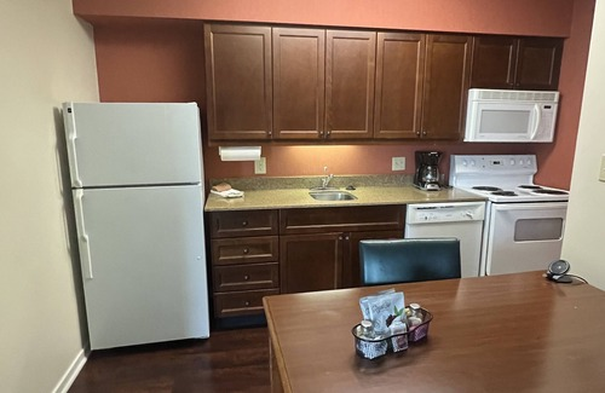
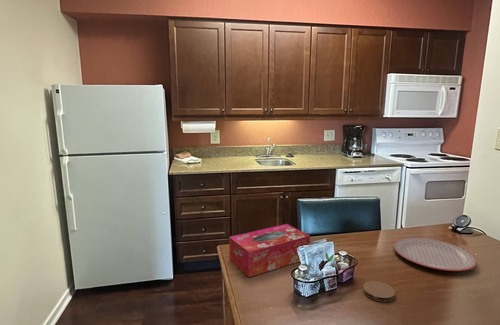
+ plate [393,237,478,272]
+ coaster [362,280,396,303]
+ tissue box [228,223,311,278]
